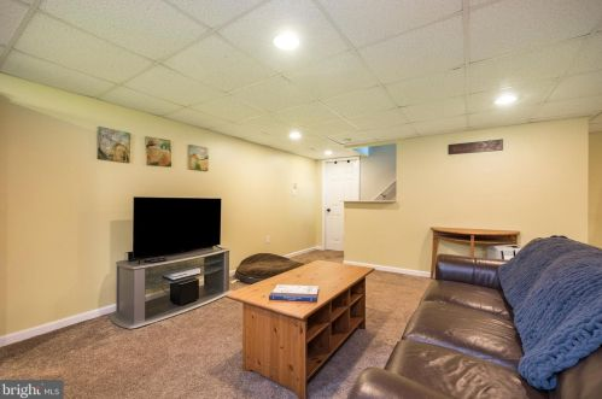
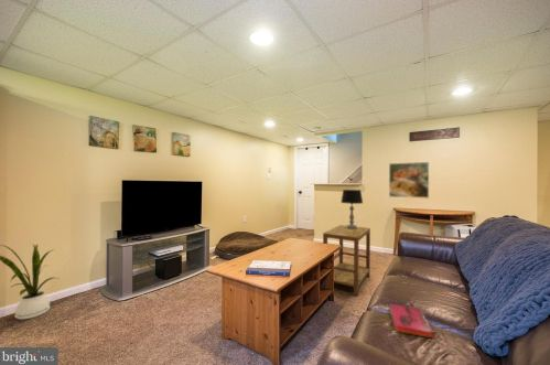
+ table lamp [339,189,364,229]
+ house plant [0,244,60,321]
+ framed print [388,161,430,200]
+ hardback book [389,303,435,340]
+ side table [322,224,371,297]
